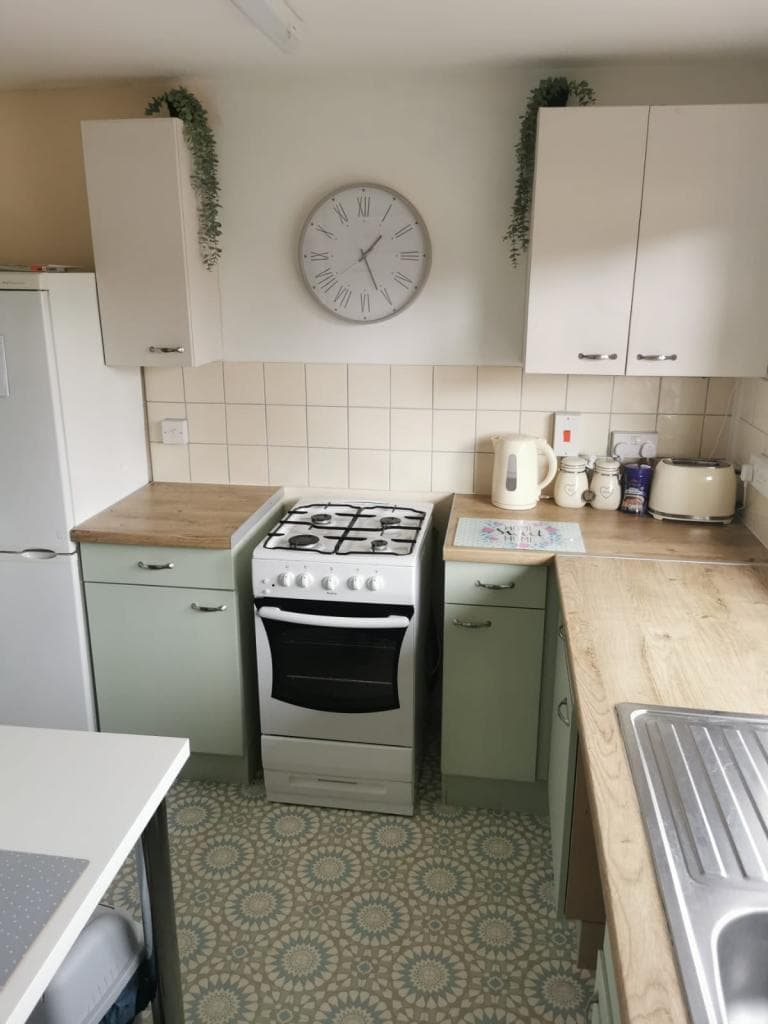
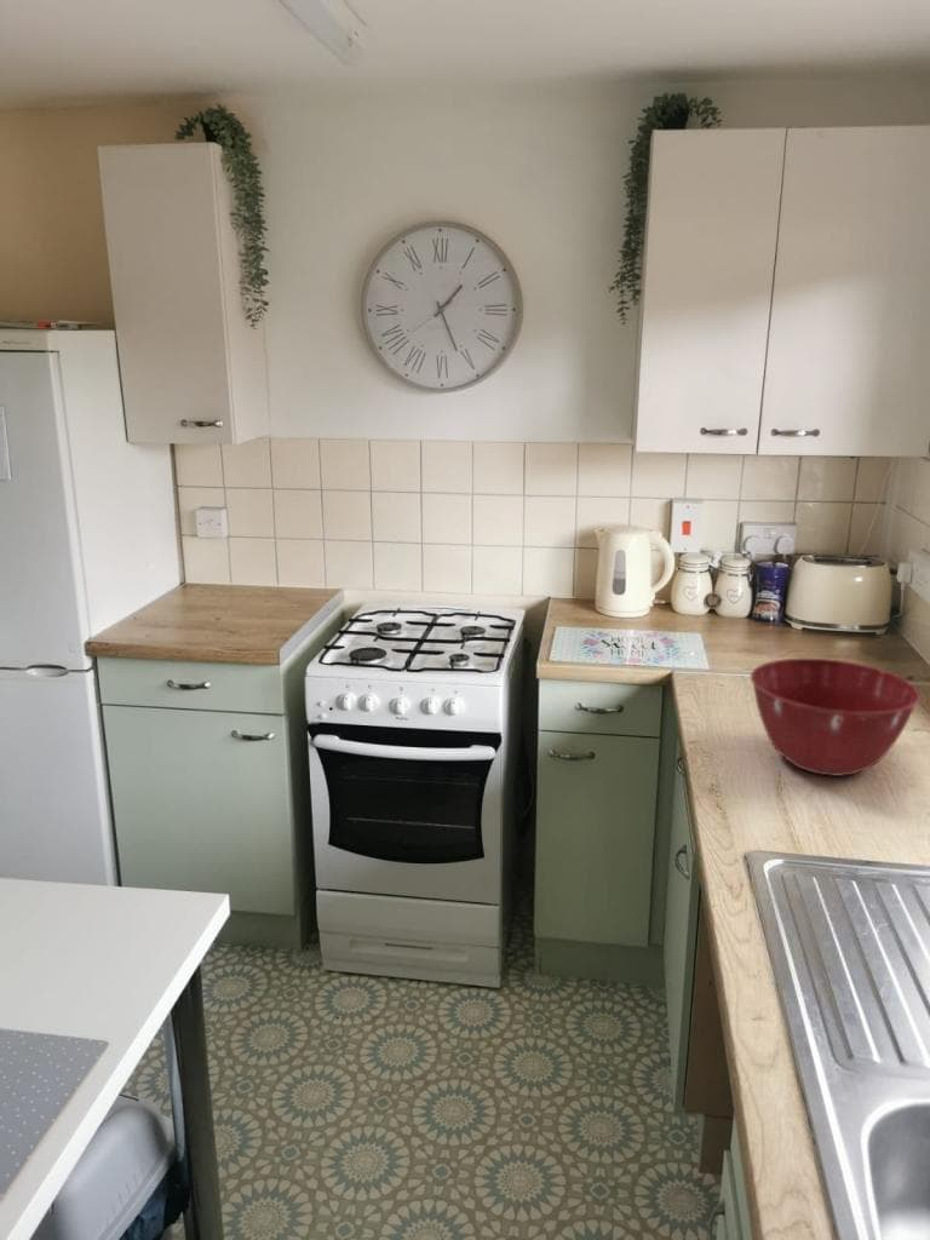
+ mixing bowl [750,658,922,777]
